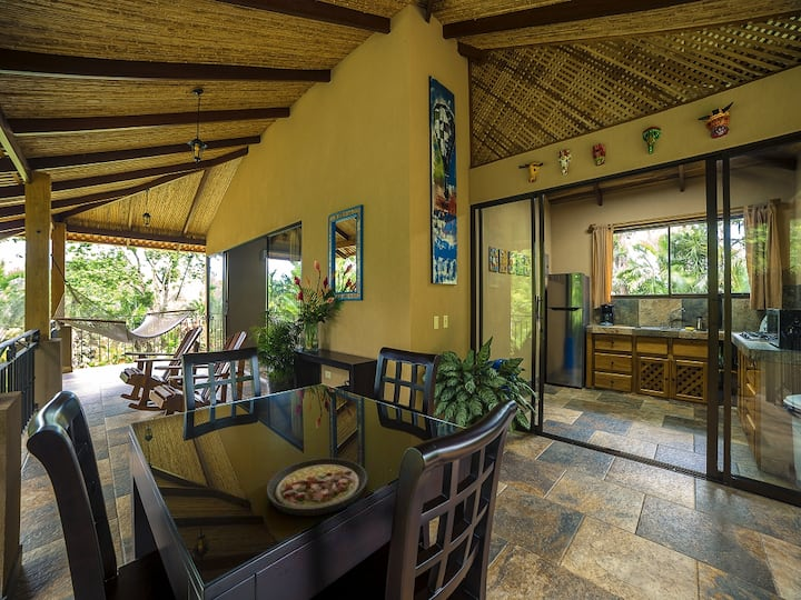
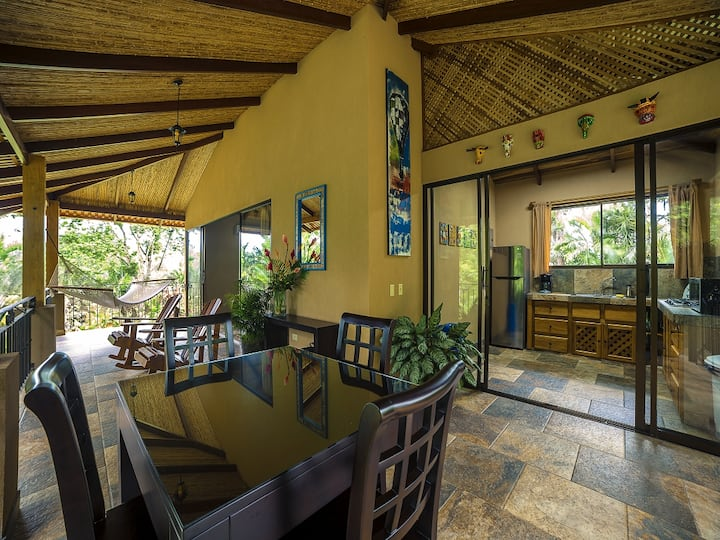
- plate [266,457,368,517]
